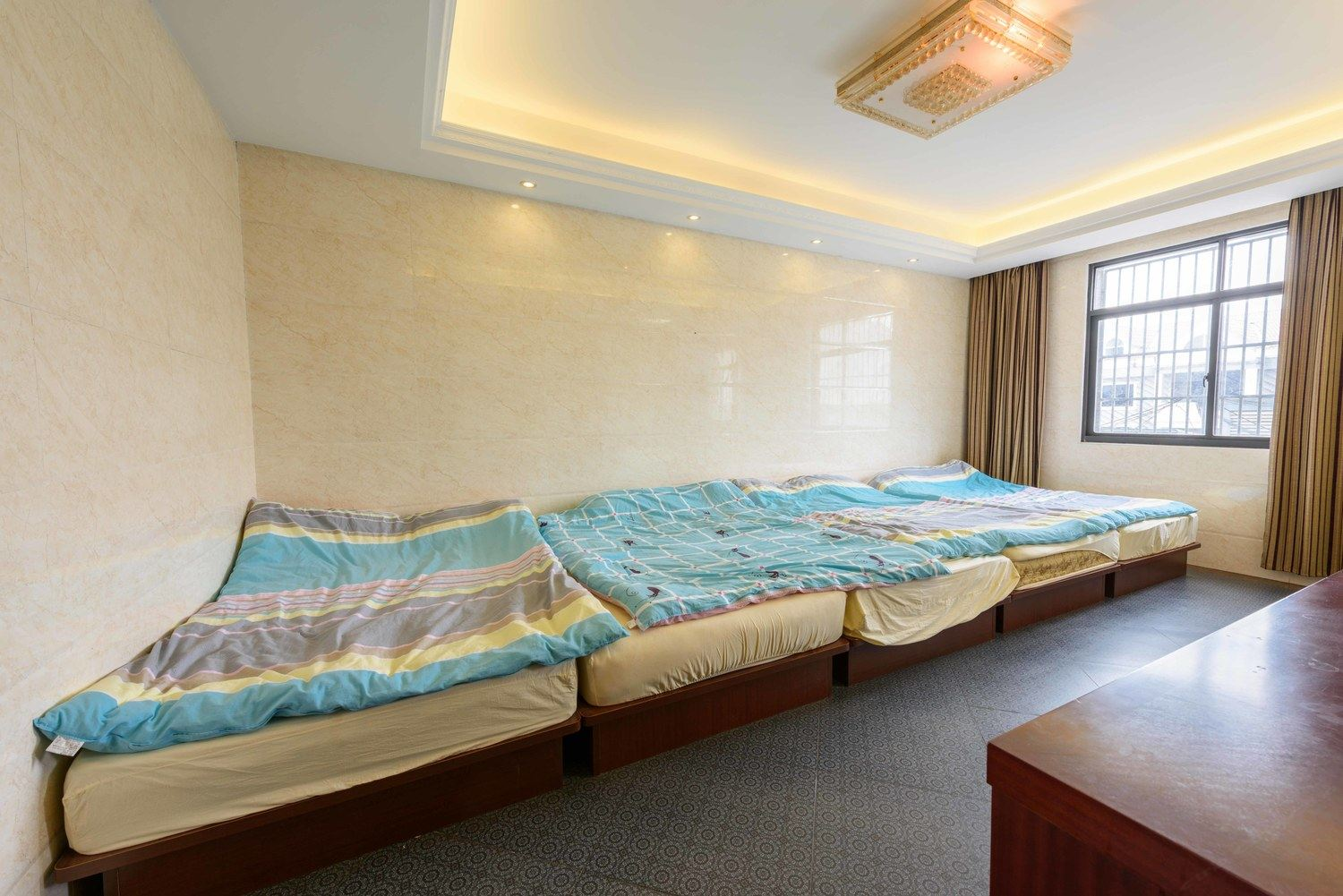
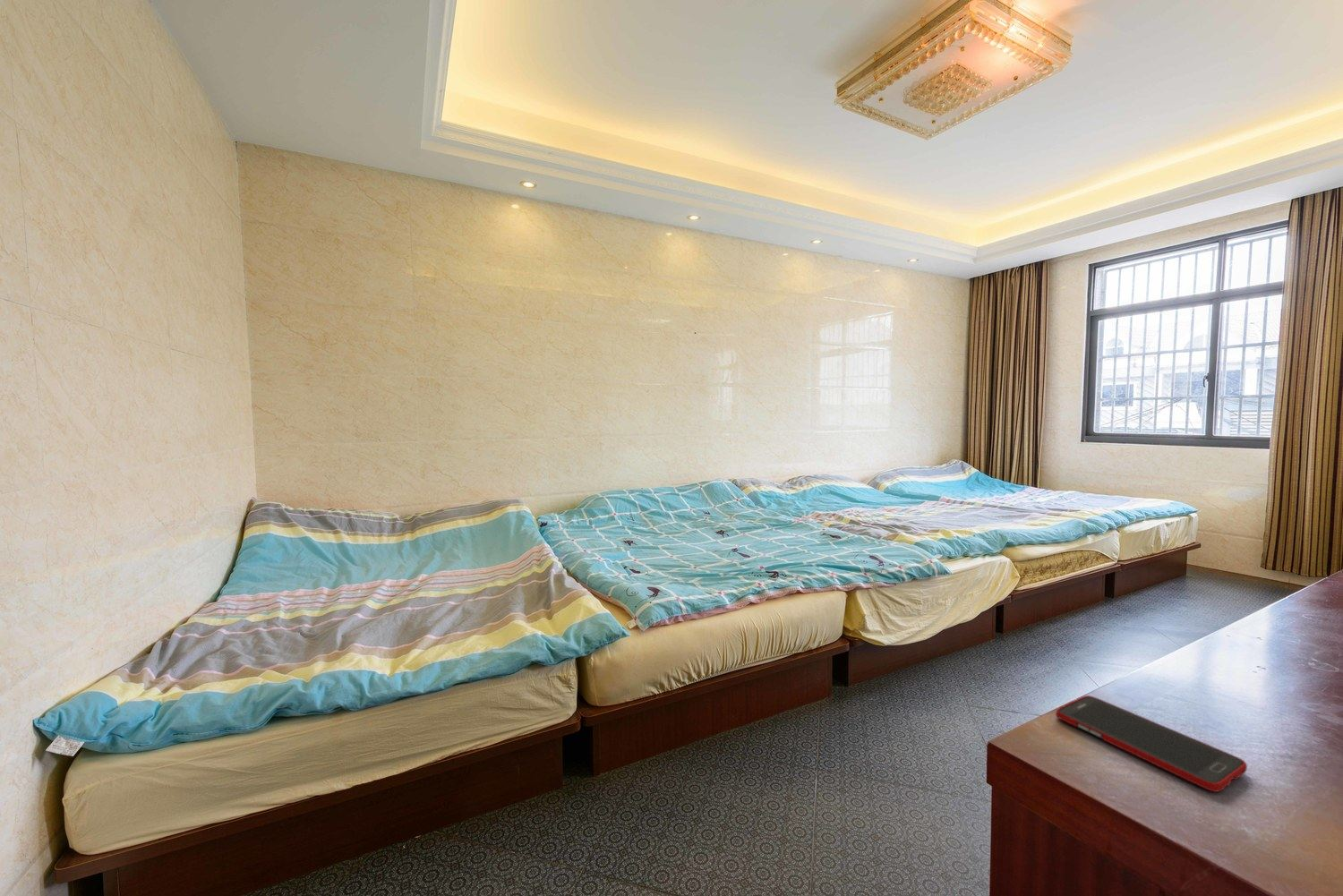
+ cell phone [1055,695,1248,793]
